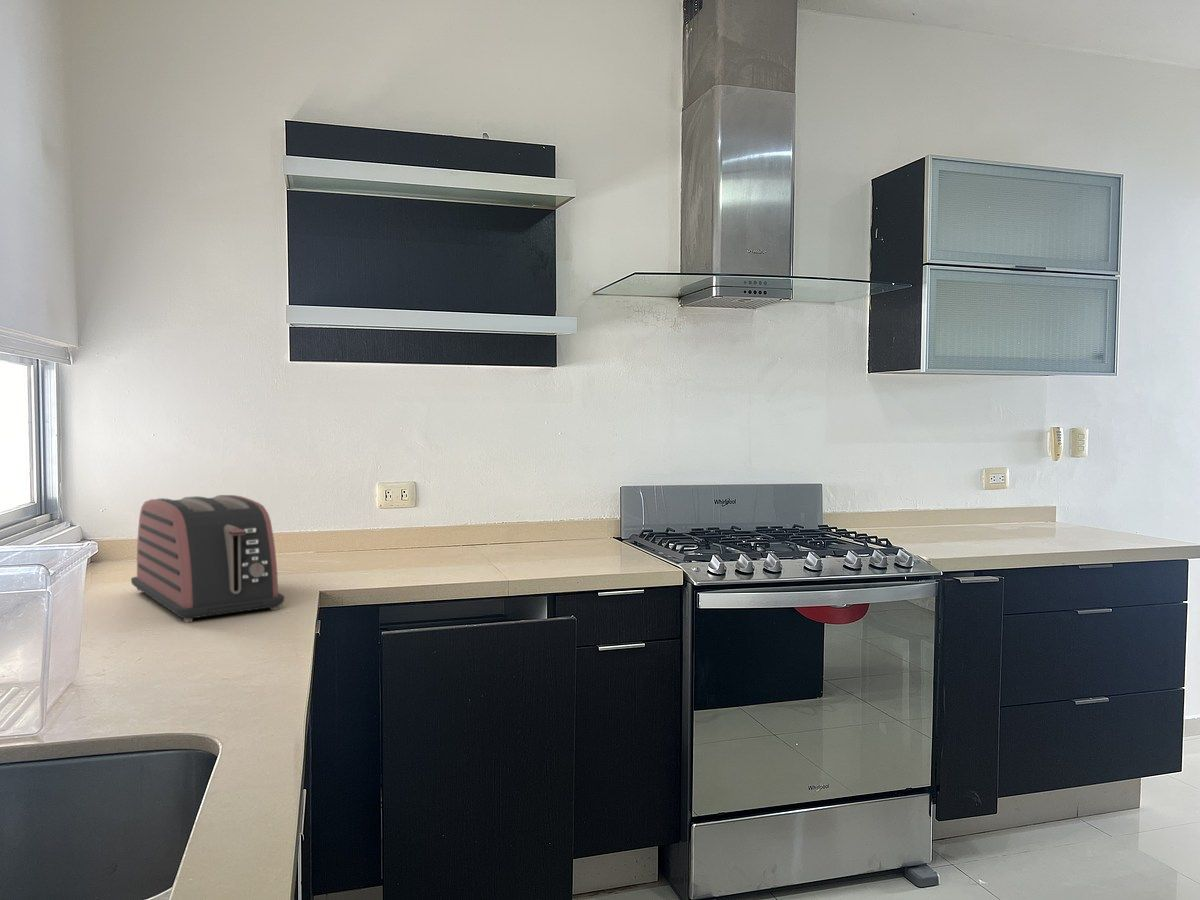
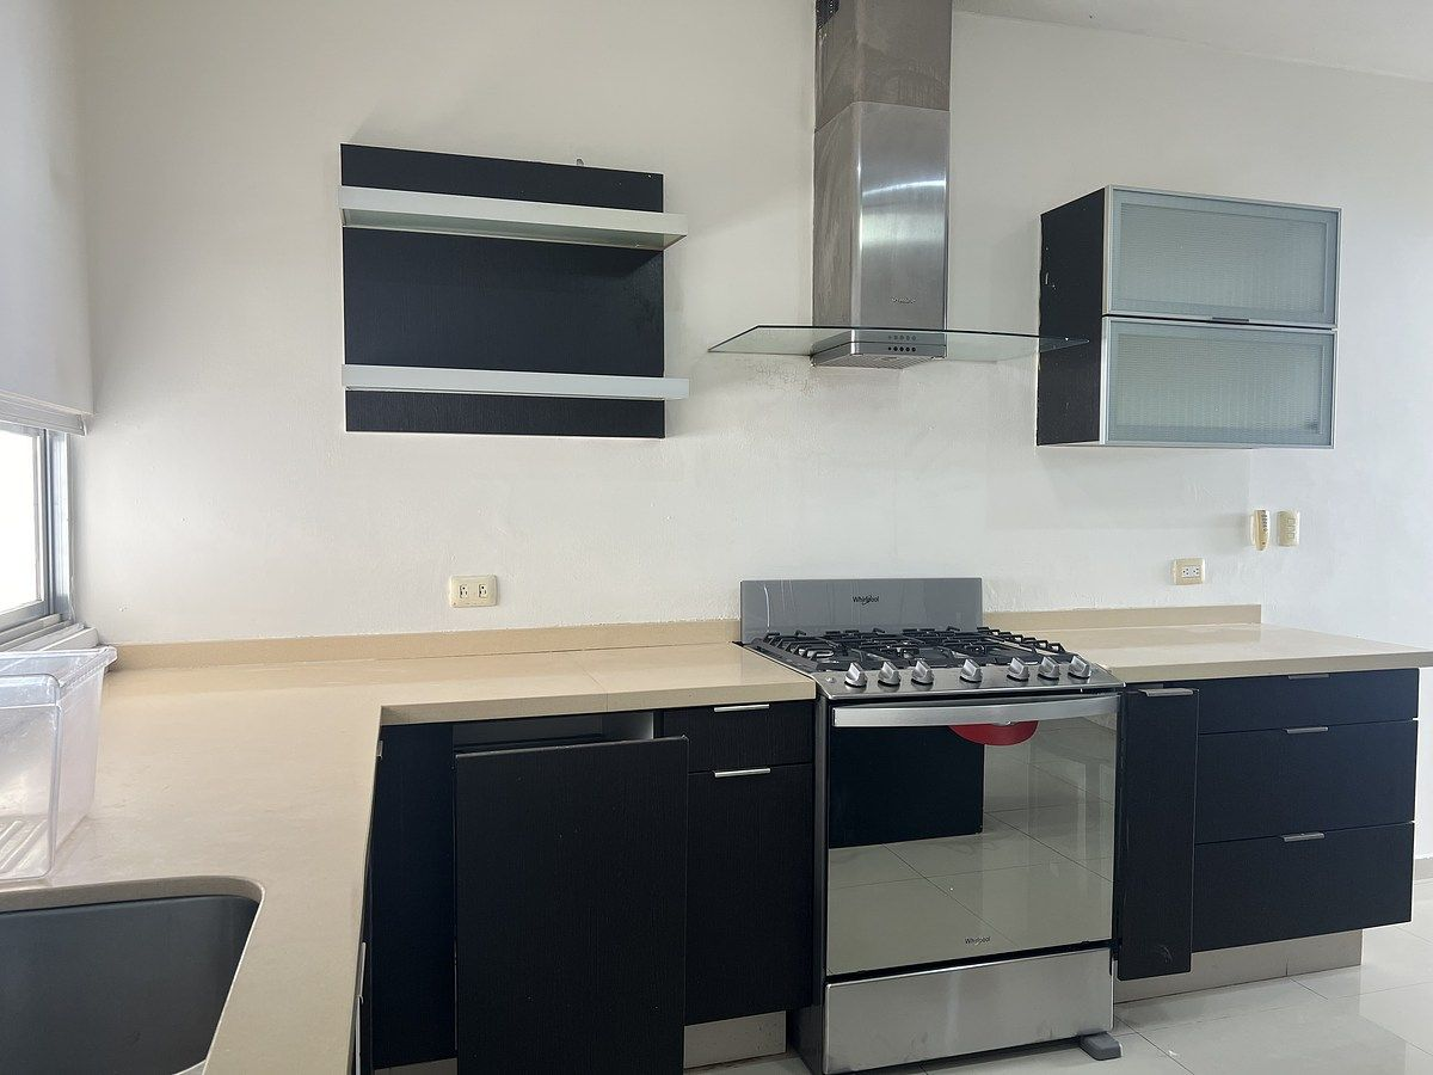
- toaster [130,494,285,624]
